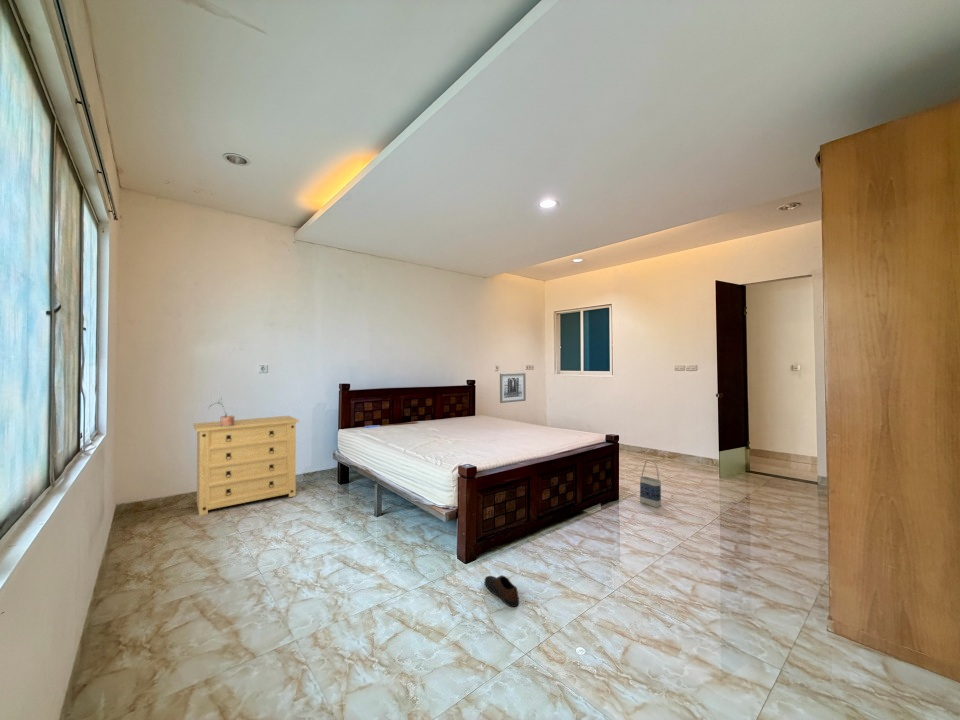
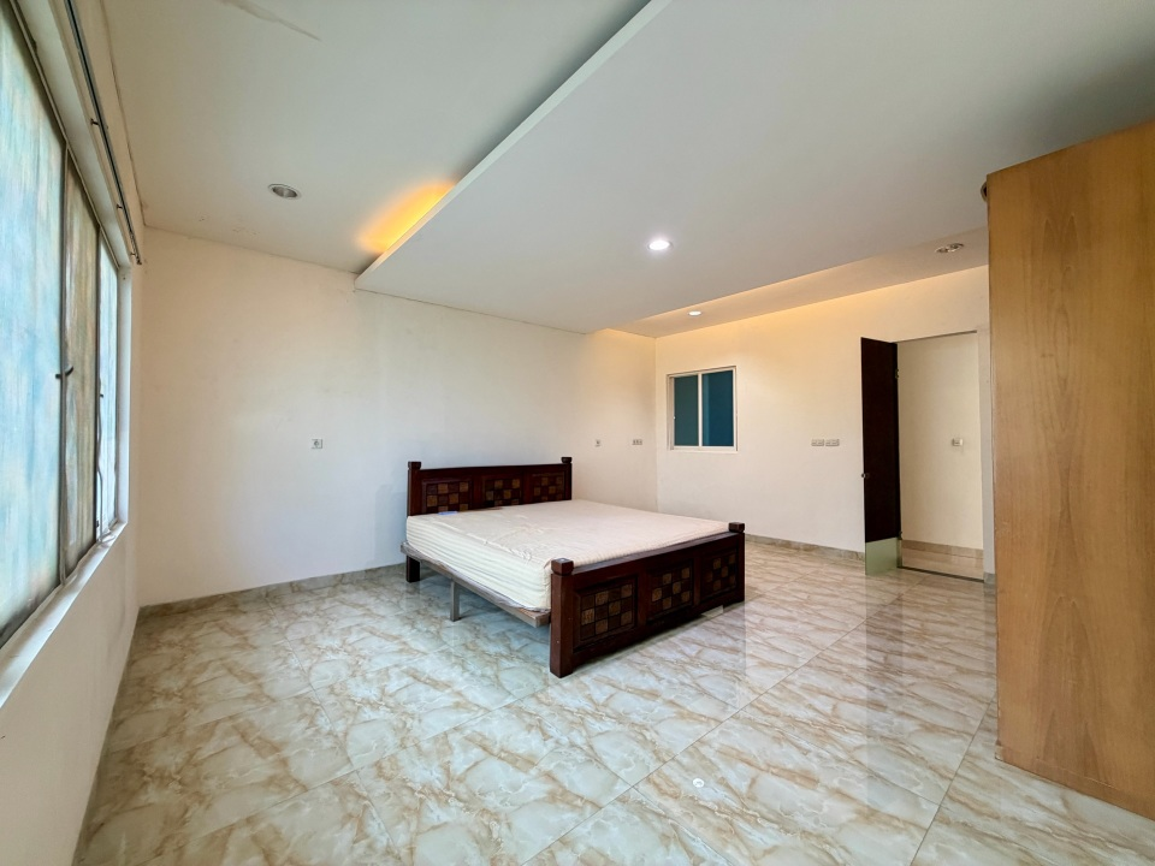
- potted plant [207,396,235,426]
- wall art [499,372,527,404]
- shoe [484,574,520,608]
- bag [639,459,662,508]
- dresser [192,415,300,516]
